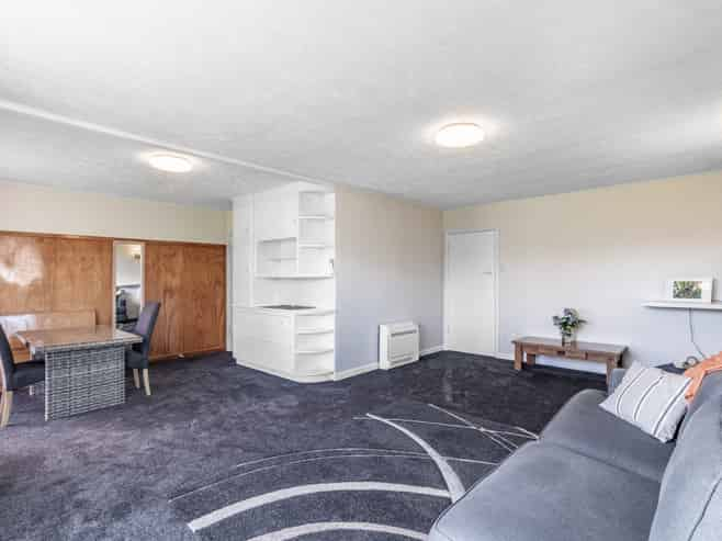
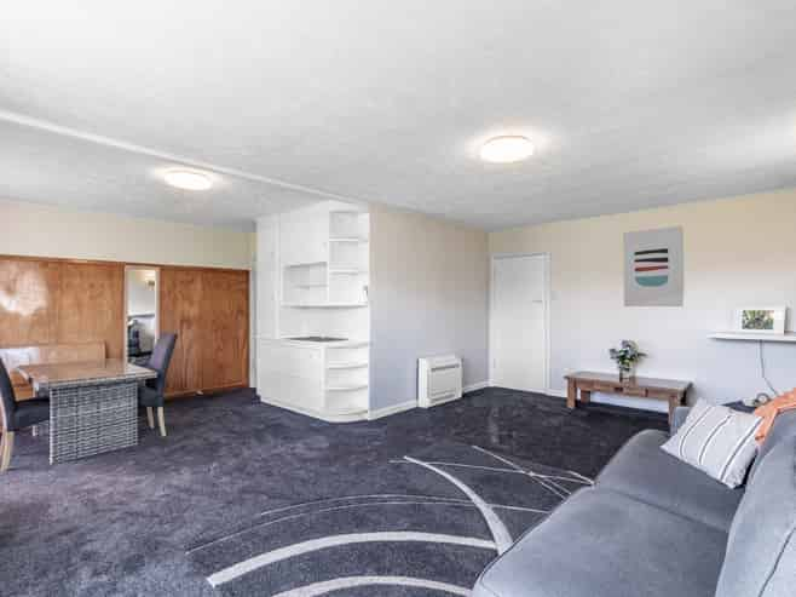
+ wall art [622,225,686,308]
